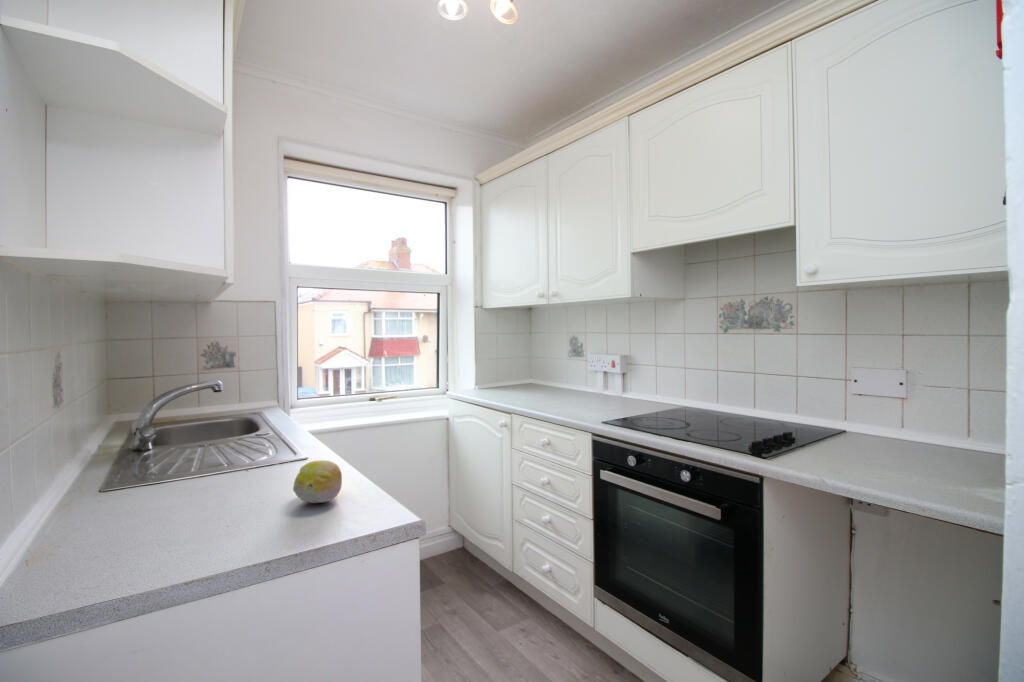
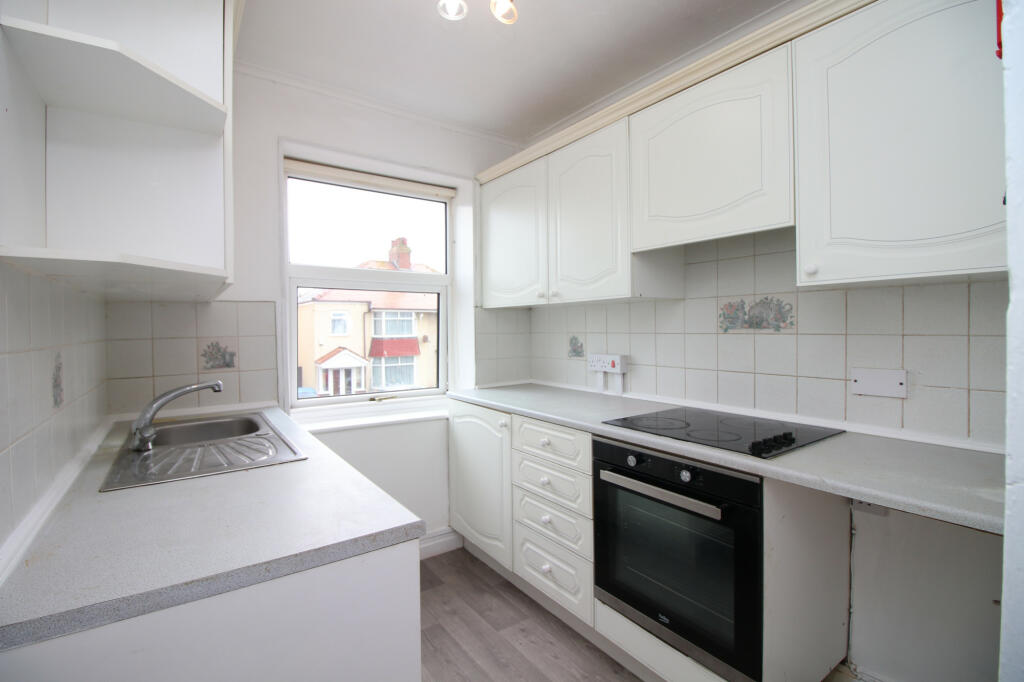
- fruit [292,459,343,504]
